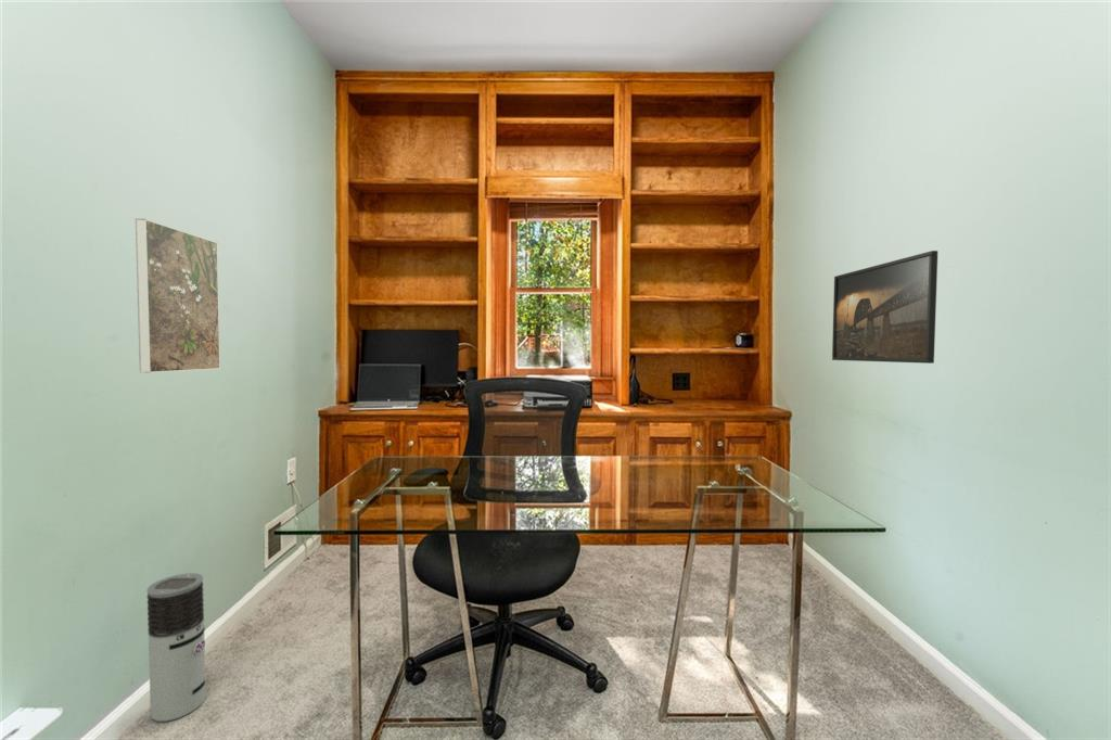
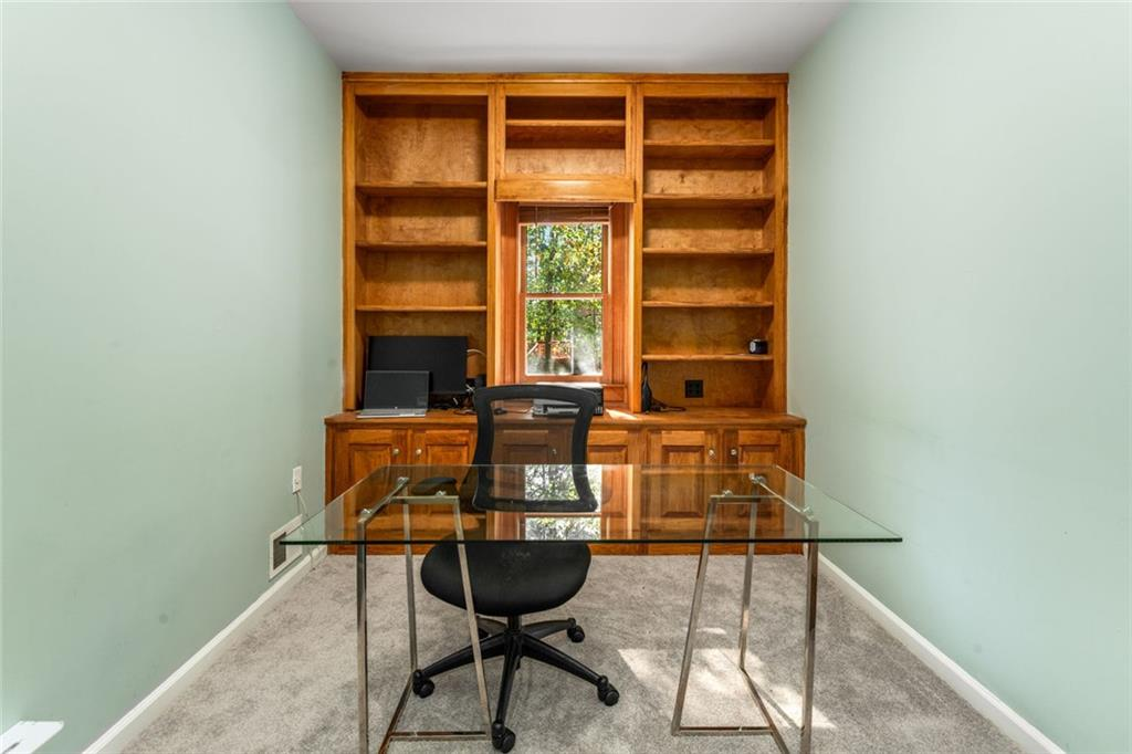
- air purifier [145,572,207,723]
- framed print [831,250,938,365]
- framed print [135,218,221,374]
